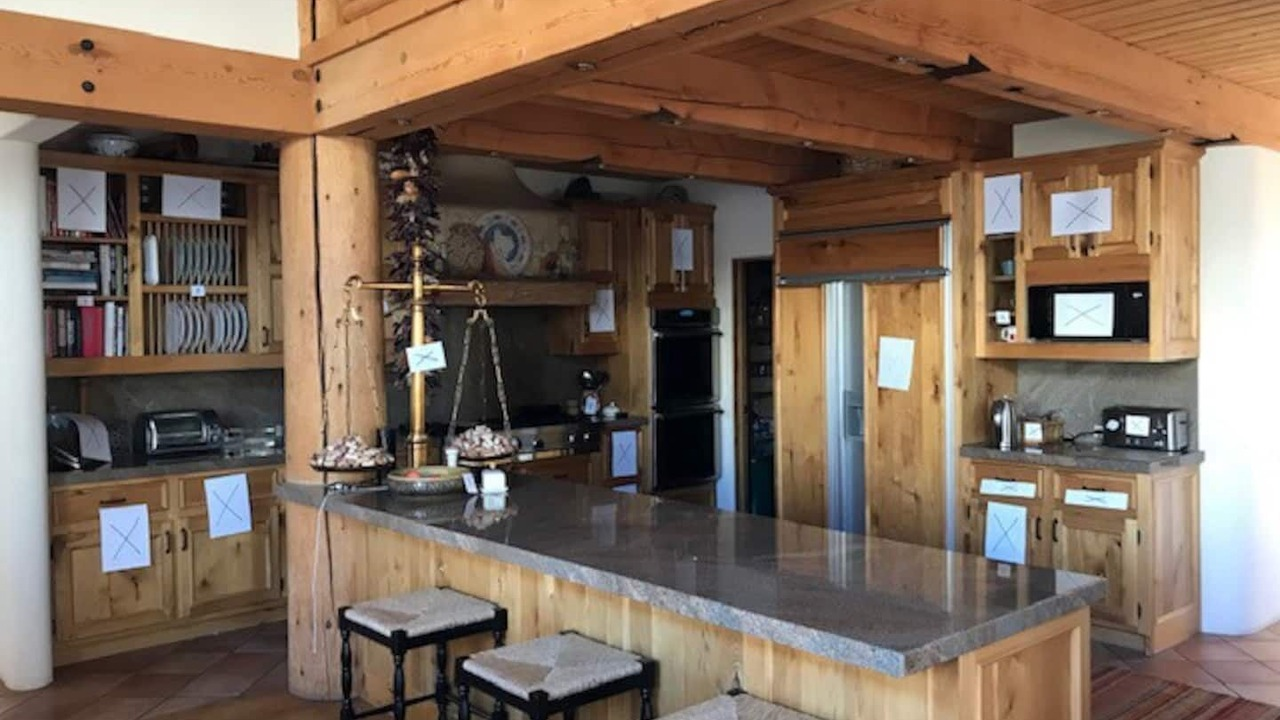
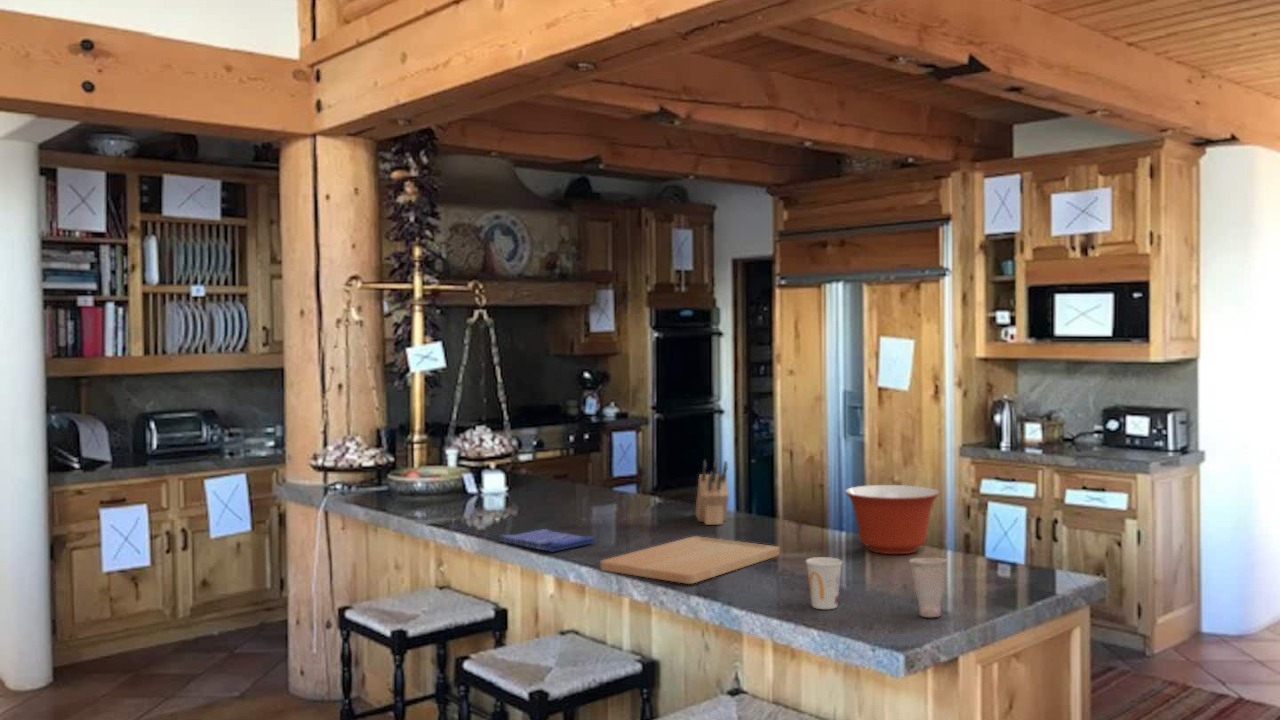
+ cup [805,556,843,610]
+ dish towel [499,528,597,553]
+ cup [908,557,948,618]
+ cutting board [600,536,781,585]
+ knife block [694,459,730,526]
+ mixing bowl [844,484,941,555]
